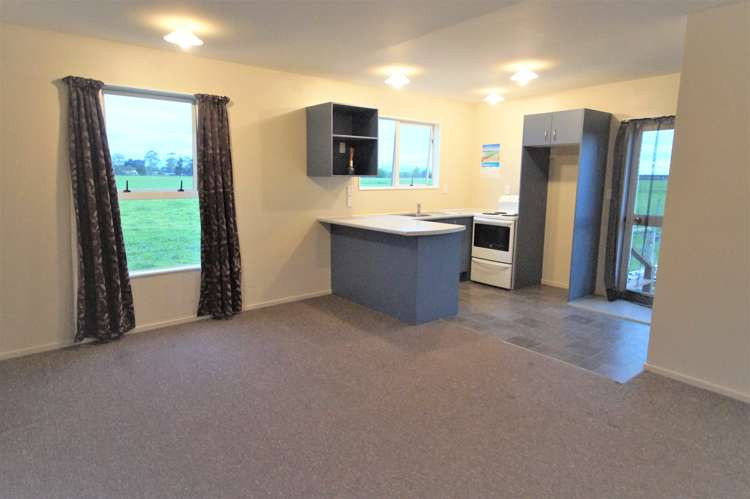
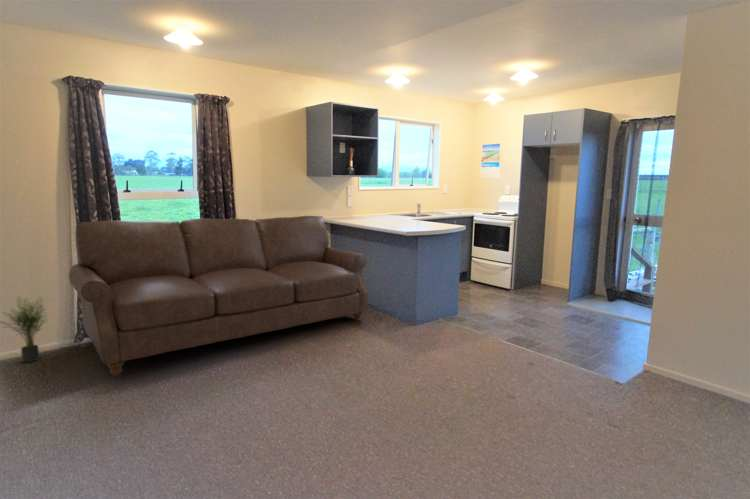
+ sofa [68,215,369,377]
+ potted plant [0,293,49,363]
